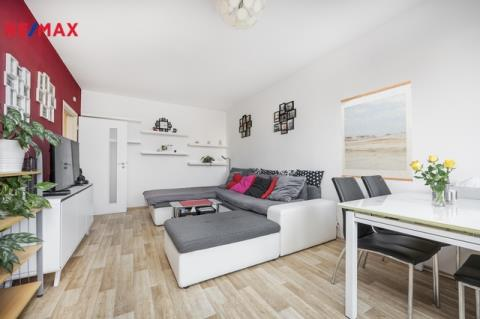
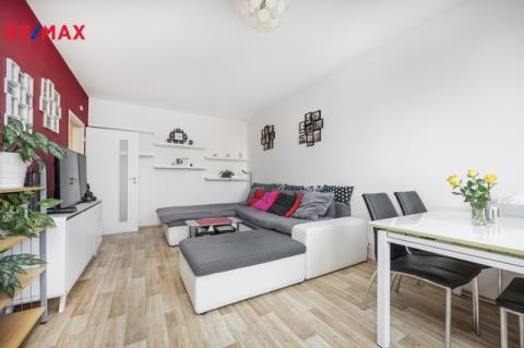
- wall art [340,79,414,182]
